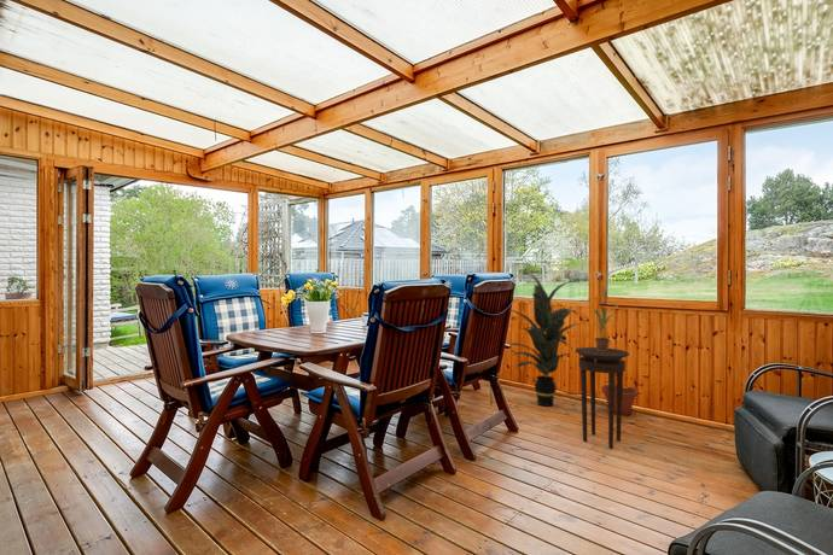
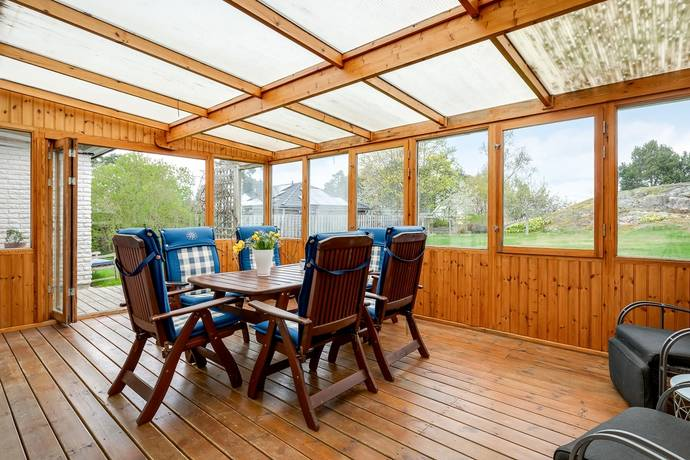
- potted plant [589,302,625,351]
- stool [575,346,630,449]
- plant pot [600,384,640,416]
- indoor plant [508,274,583,408]
